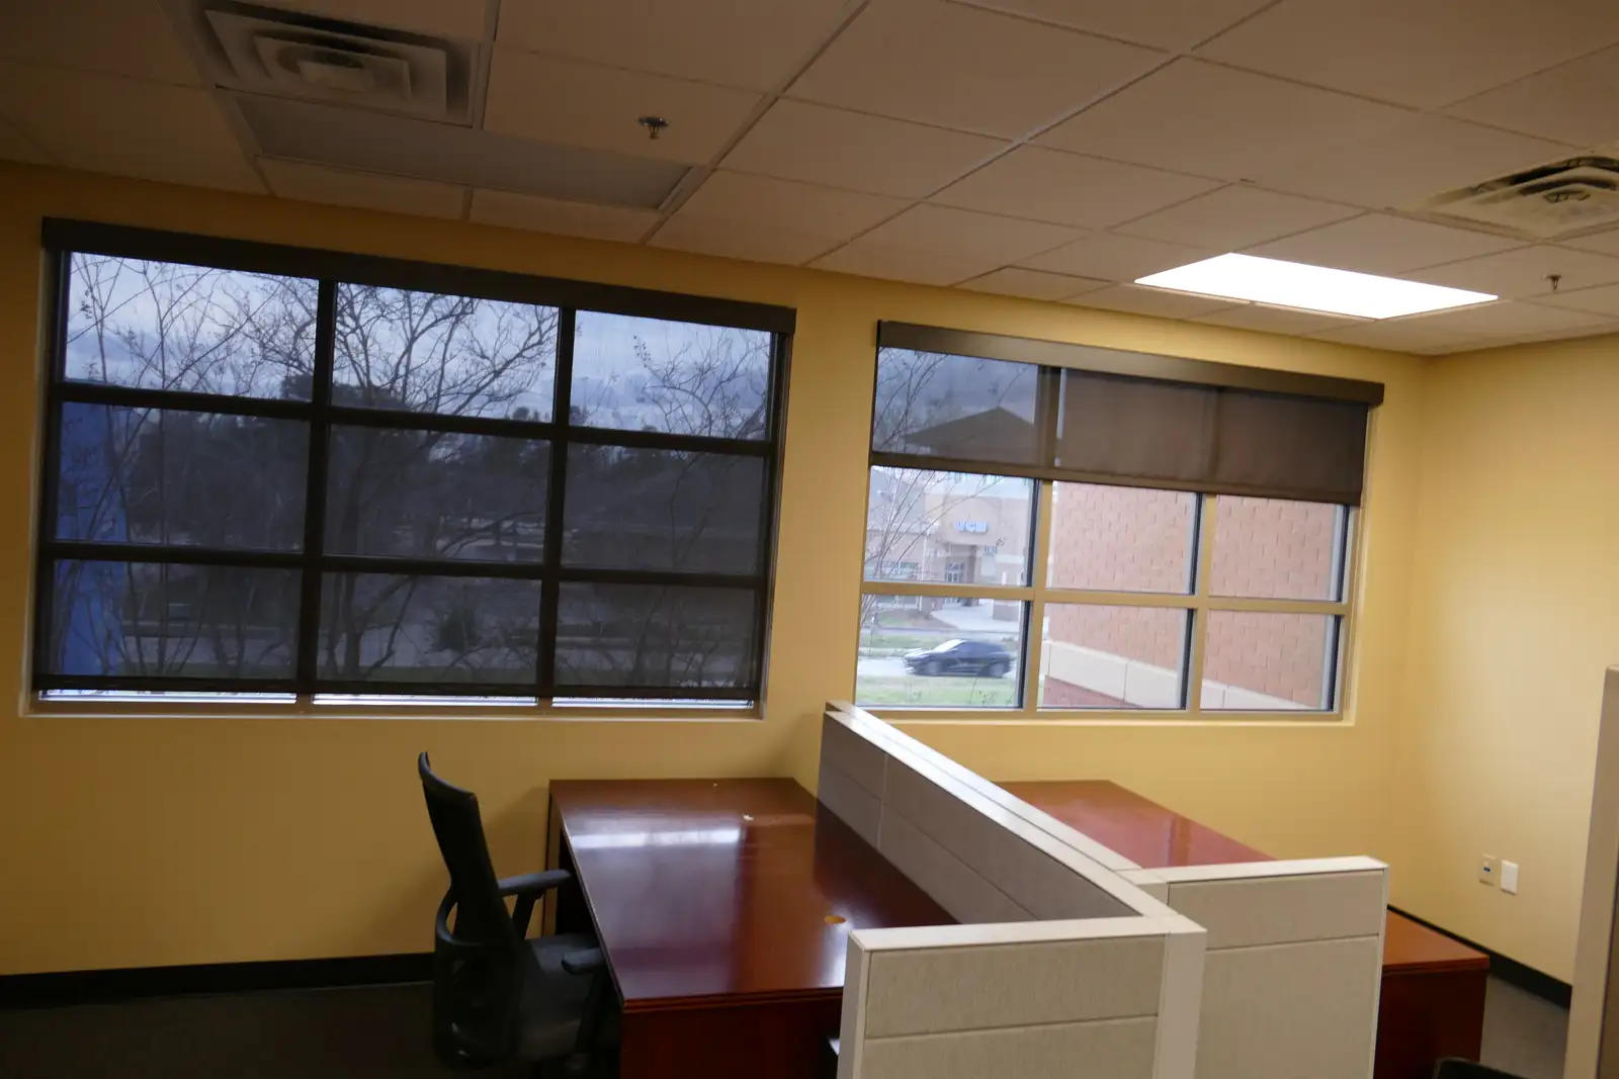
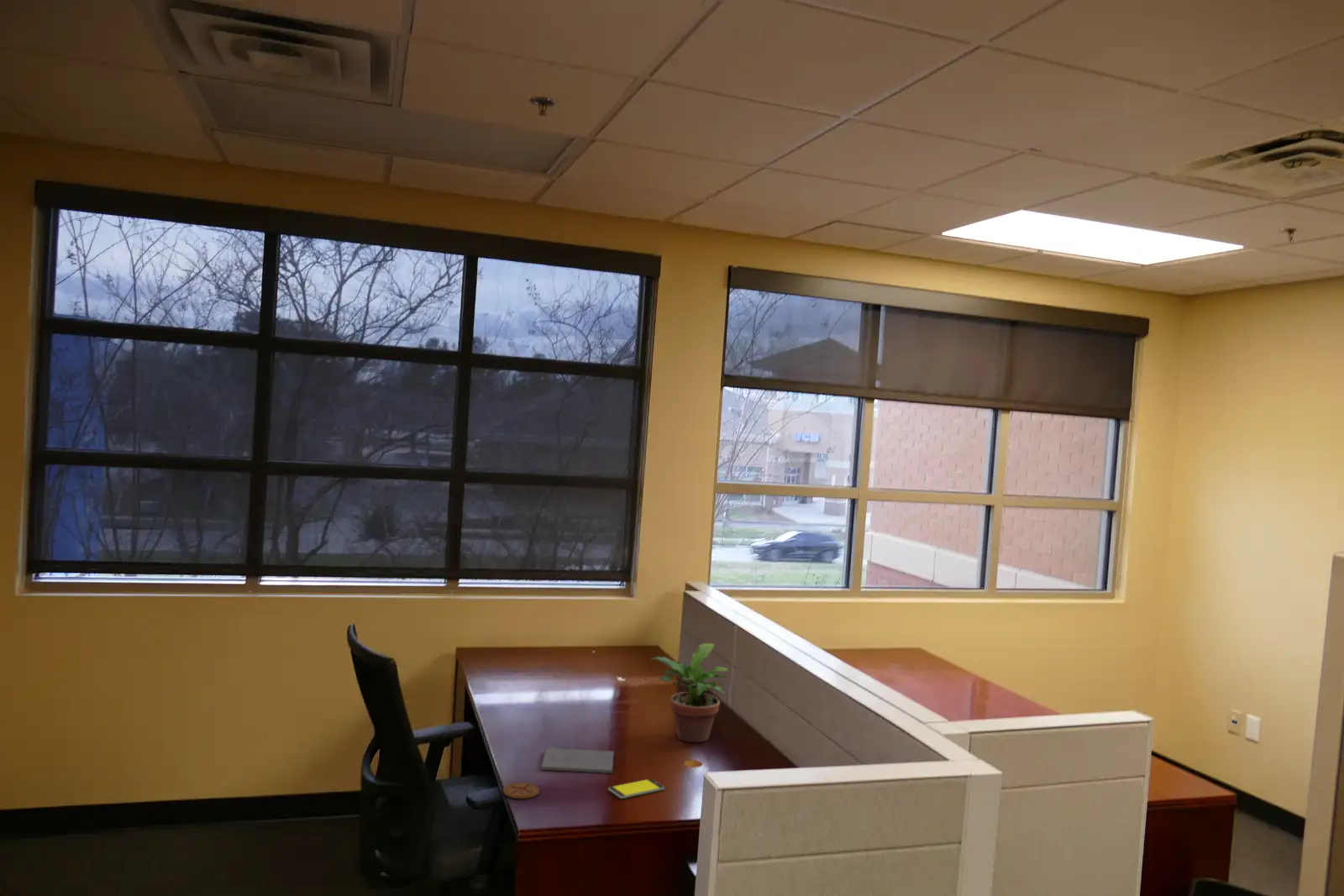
+ notepad [540,747,615,774]
+ potted plant [650,642,730,743]
+ coaster [502,782,540,799]
+ smartphone [607,778,665,799]
